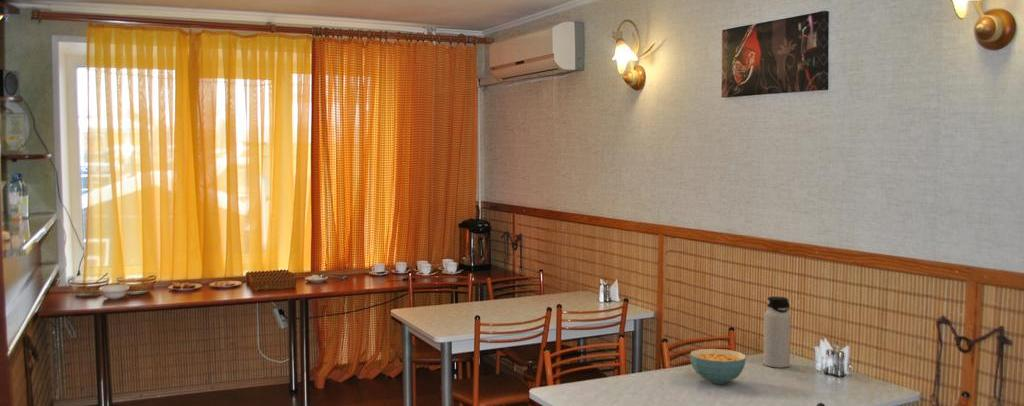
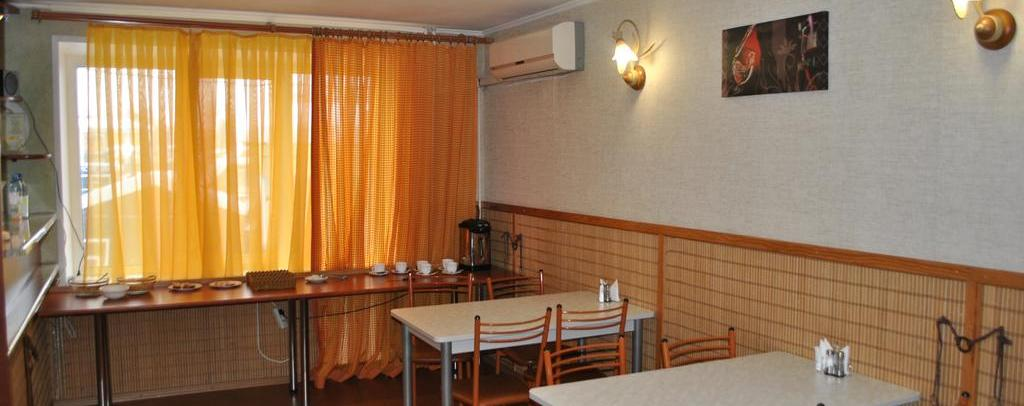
- cereal bowl [689,348,747,385]
- water bottle [762,295,792,369]
